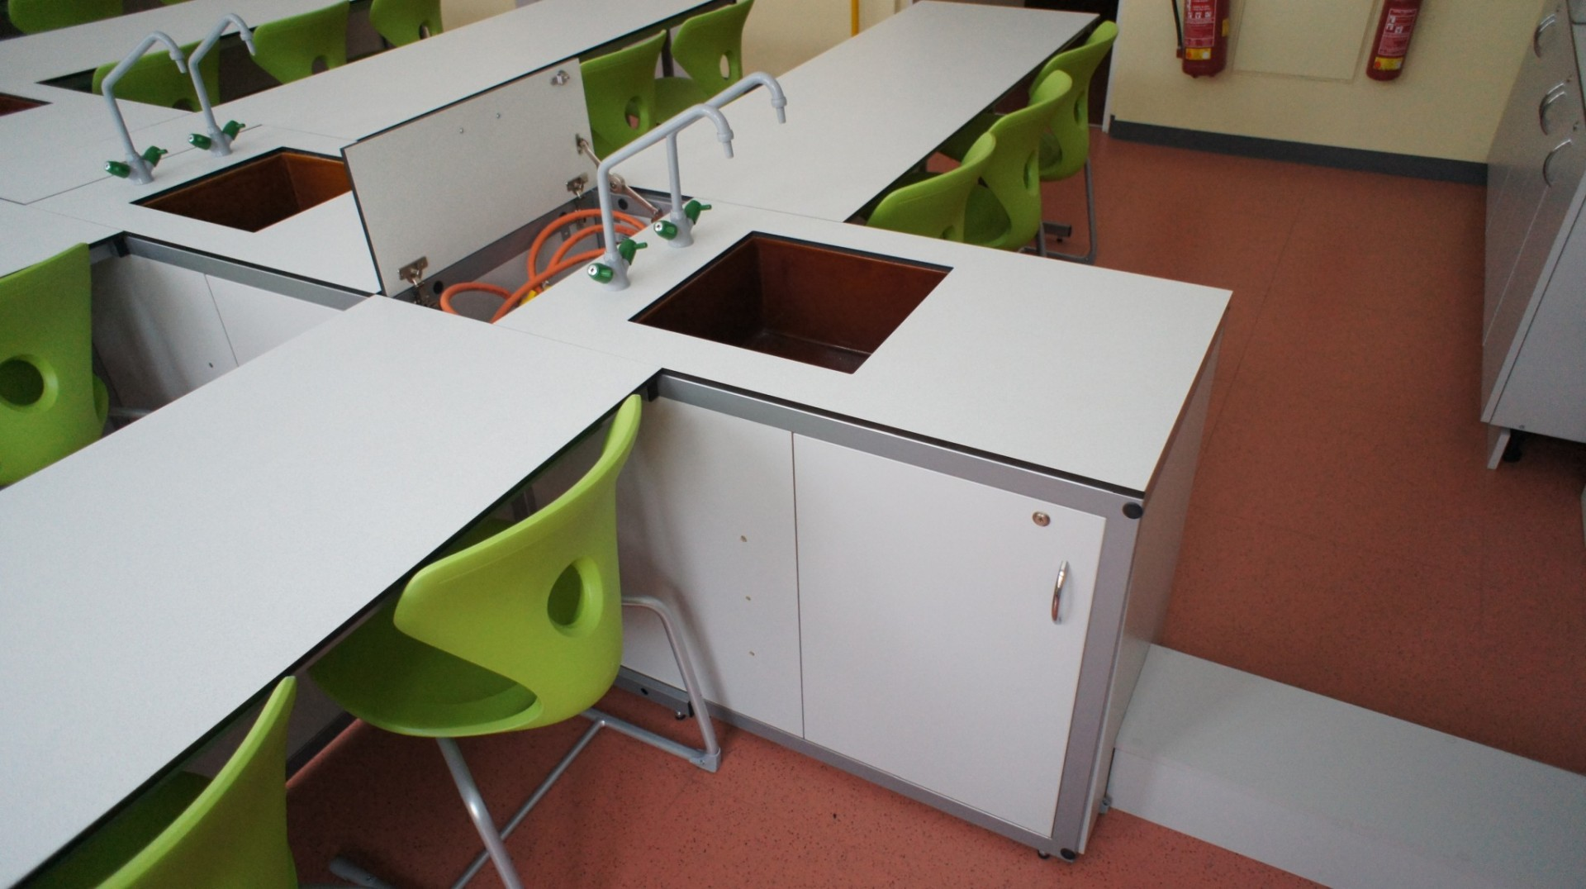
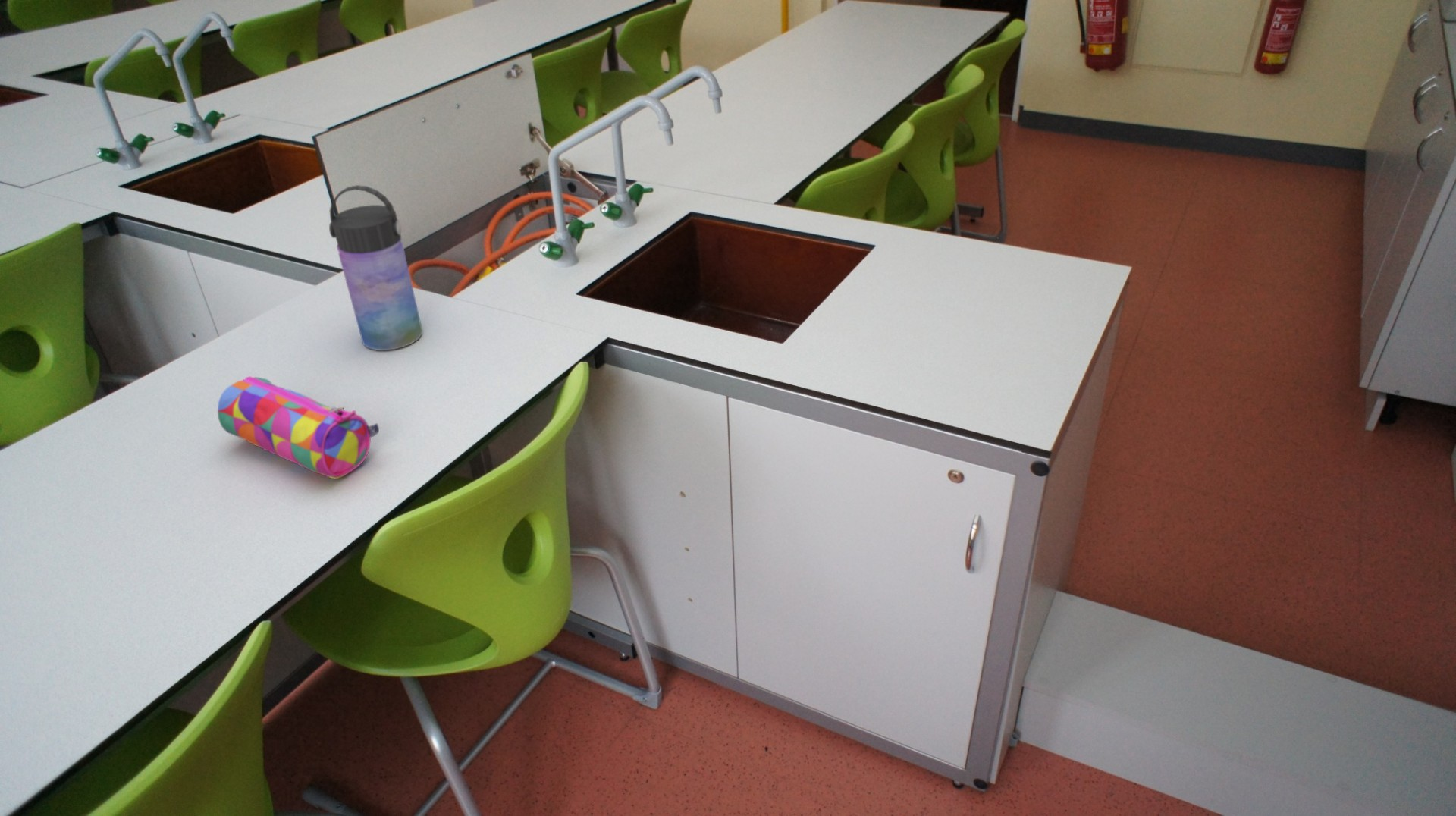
+ pencil case [217,375,380,480]
+ water bottle [328,184,423,351]
